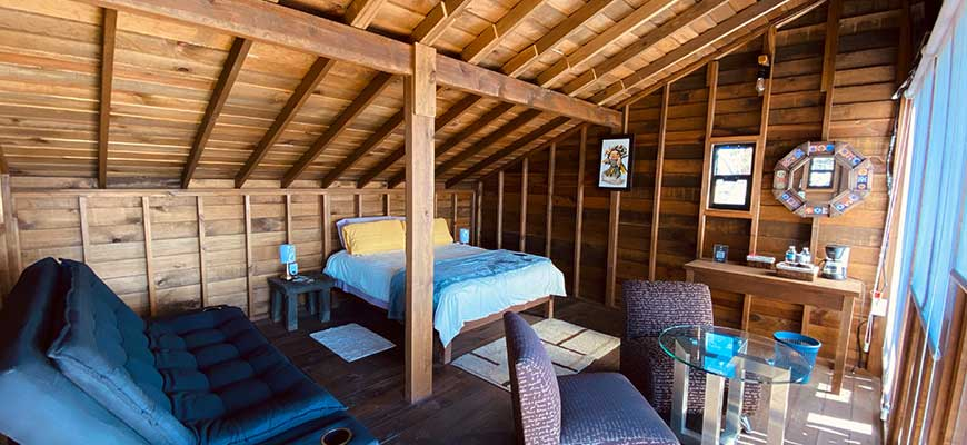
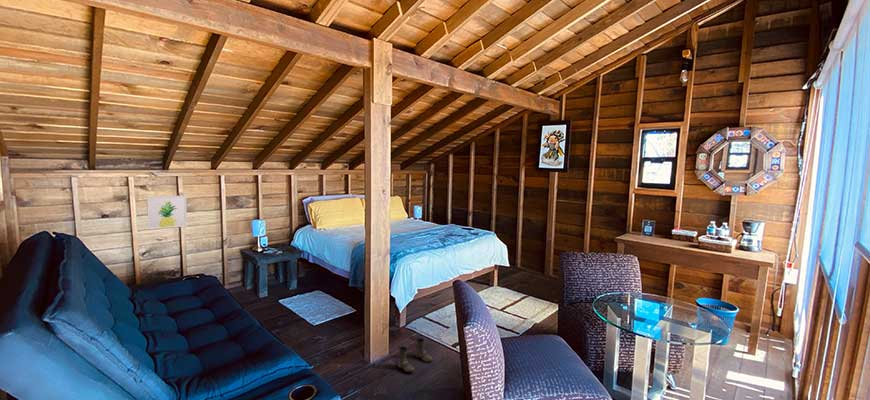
+ wall art [146,195,188,230]
+ boots [397,337,434,373]
